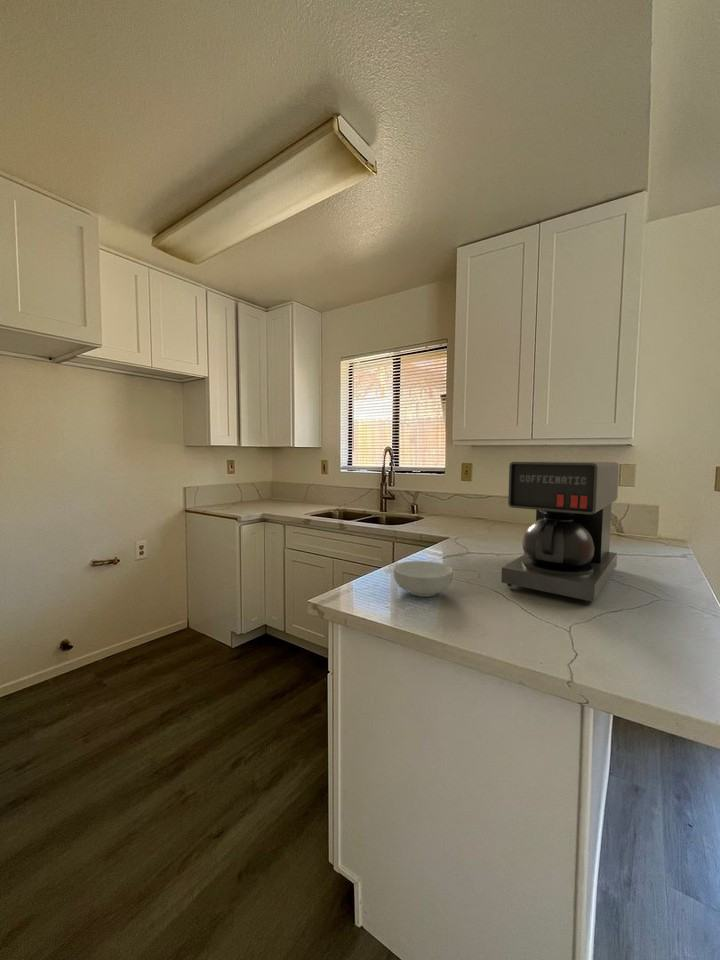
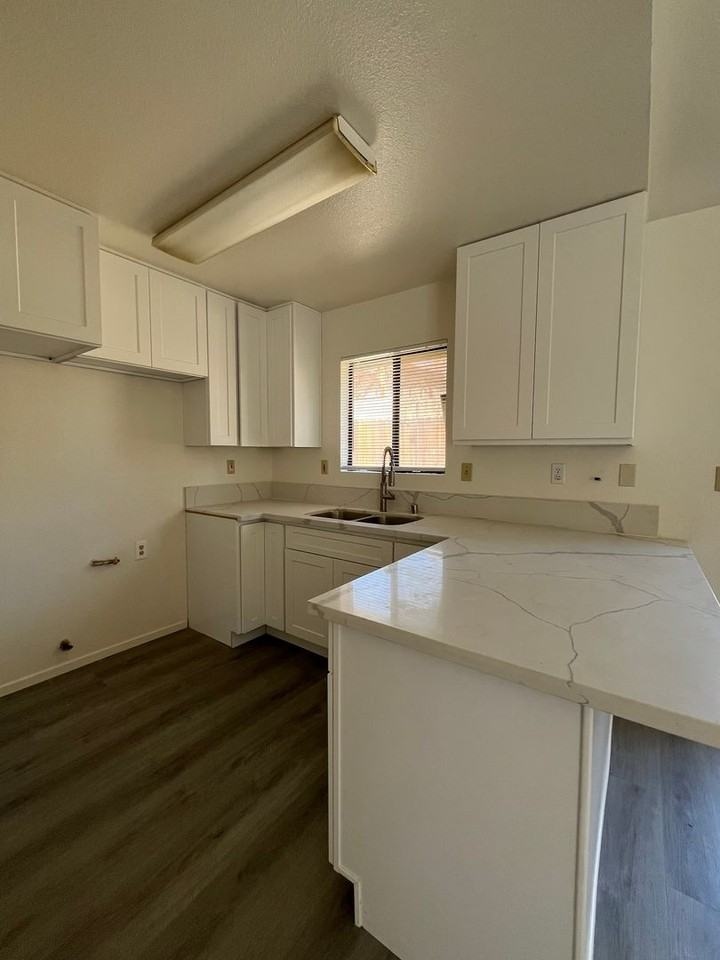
- cereal bowl [393,560,454,598]
- coffee maker [500,460,620,605]
